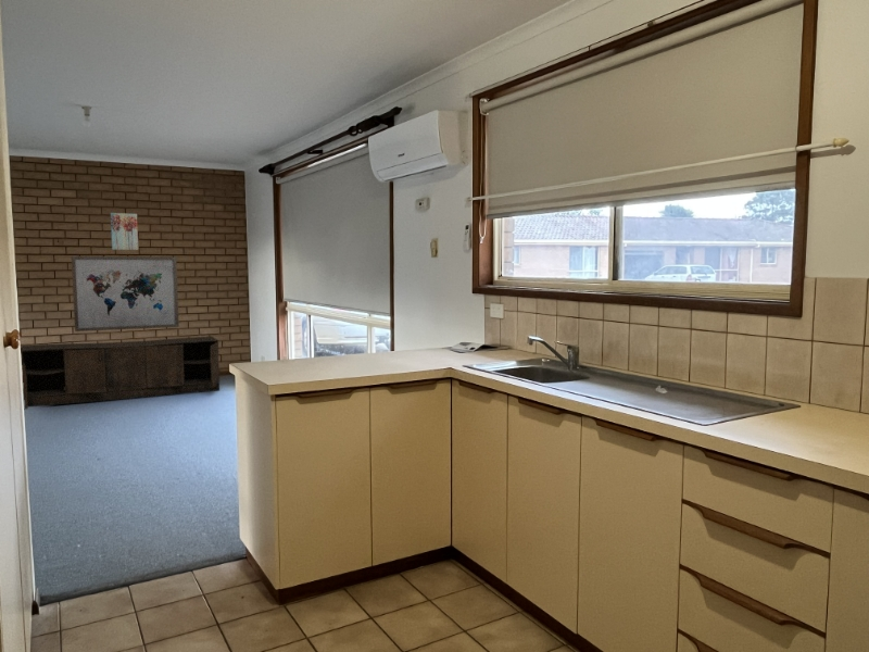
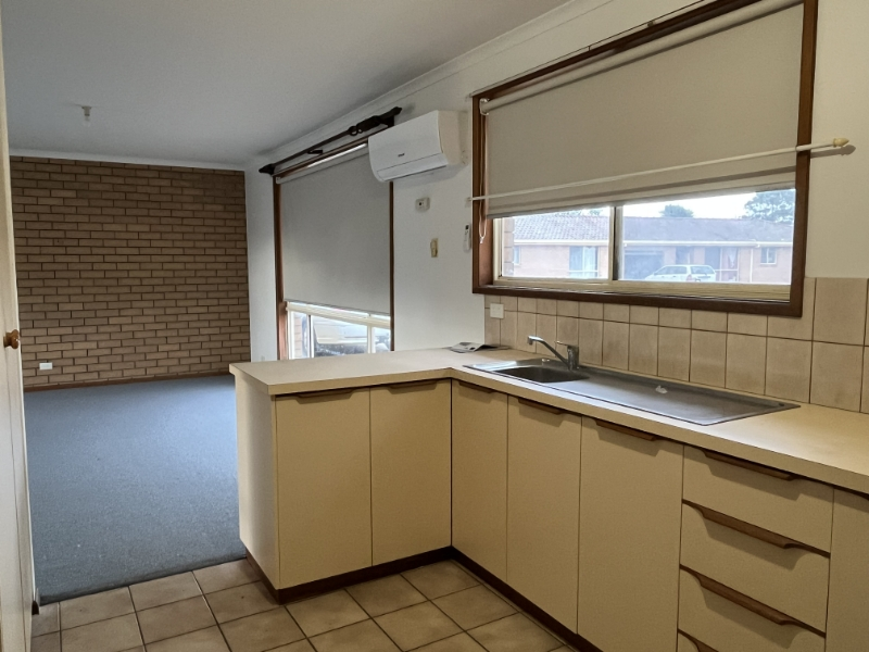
- wall art [110,212,139,251]
- sideboard [20,335,221,410]
- wall art [71,255,180,333]
